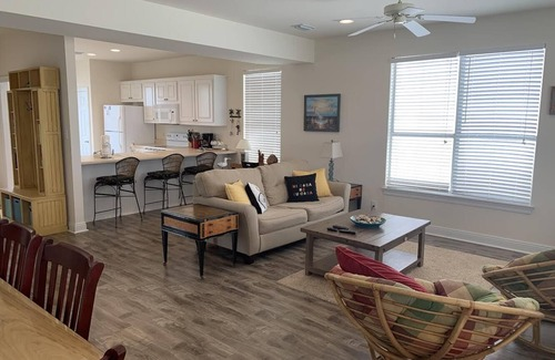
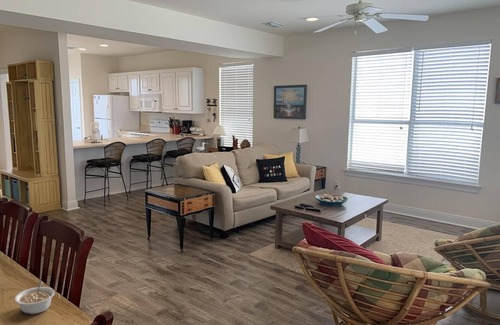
+ legume [14,280,56,315]
